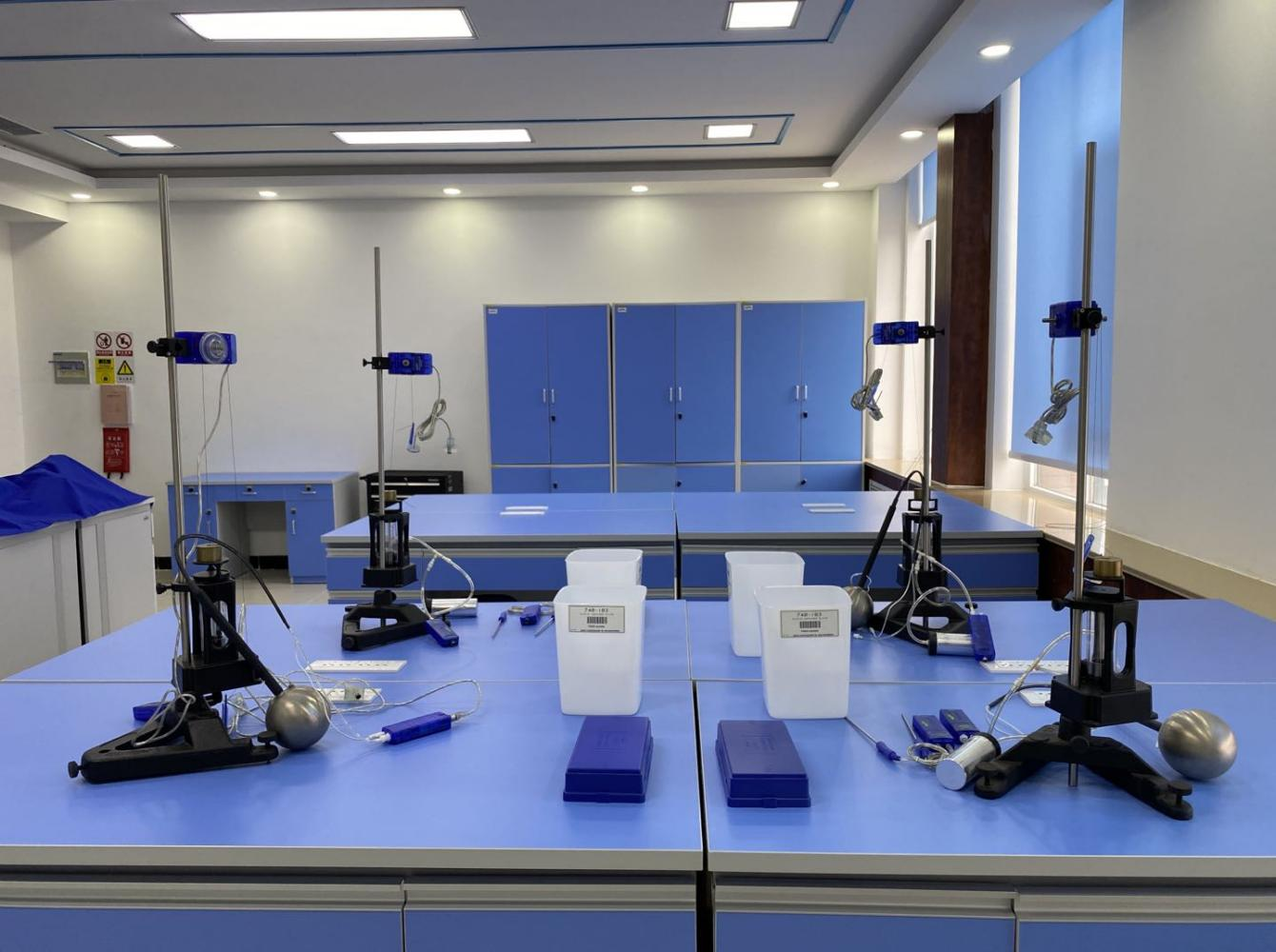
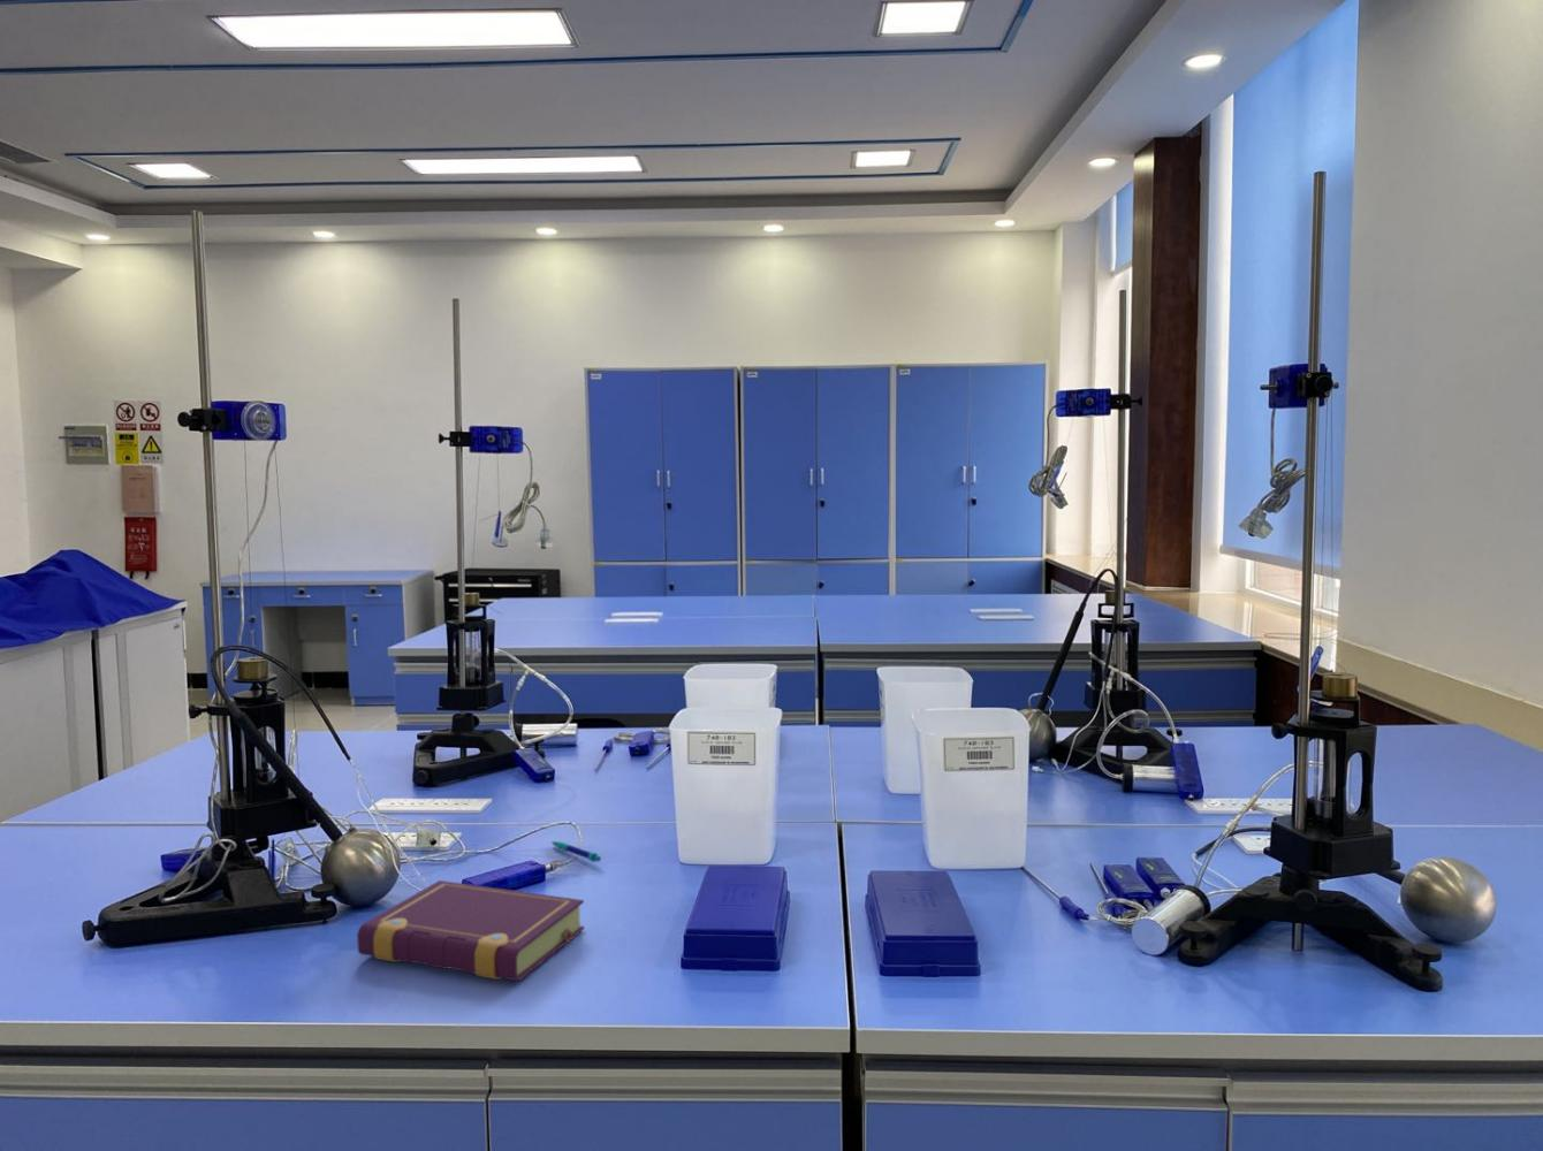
+ book [356,879,585,982]
+ pen [550,840,602,863]
